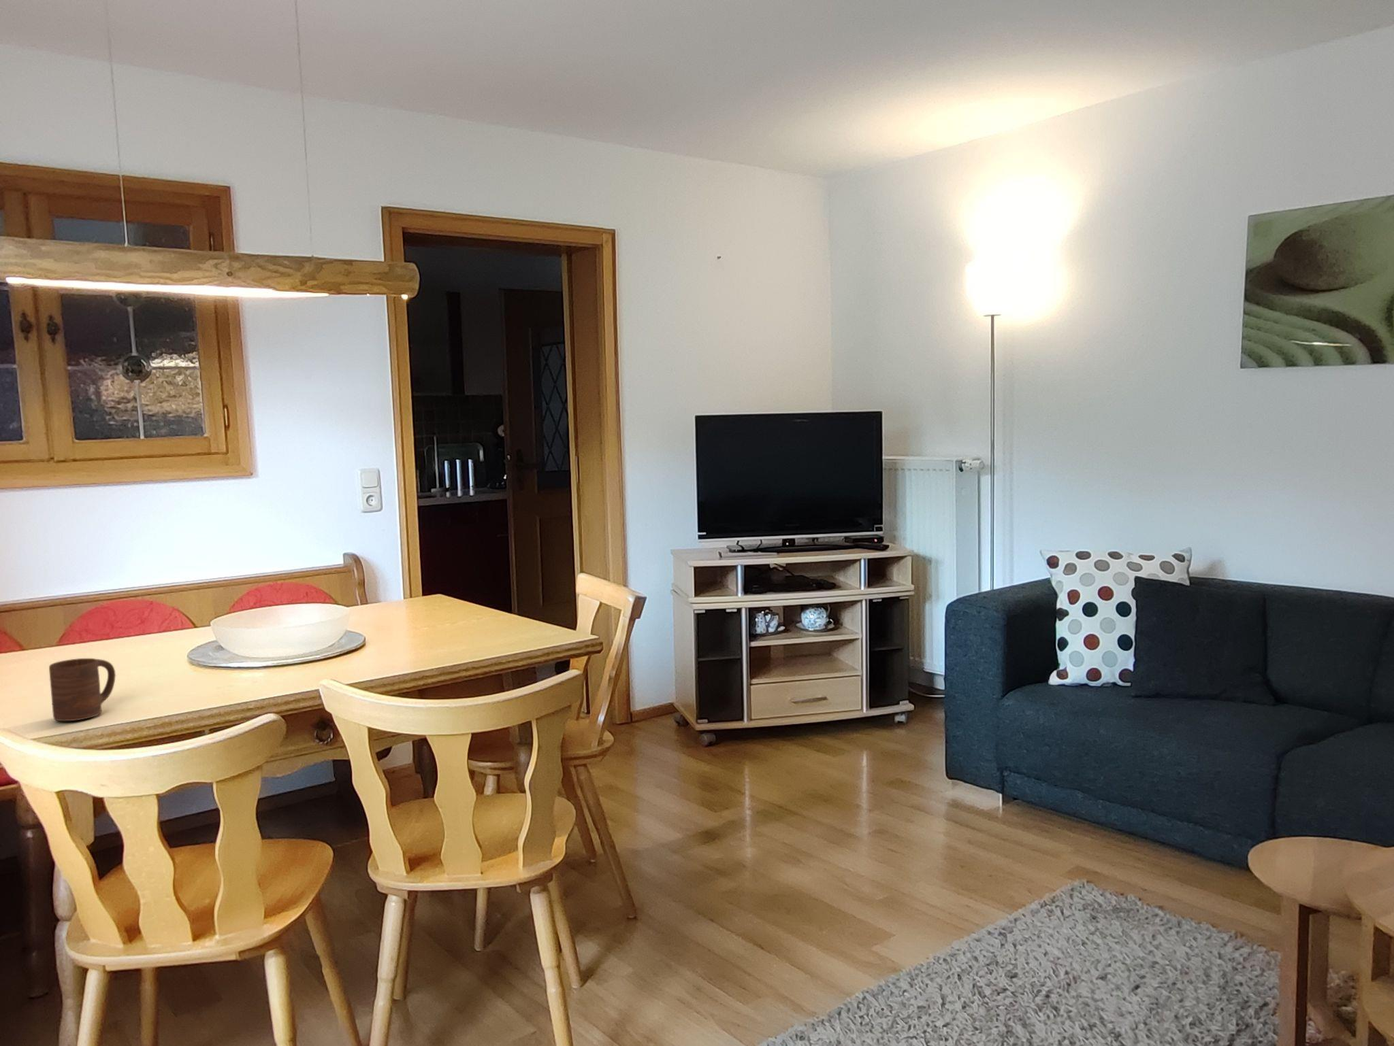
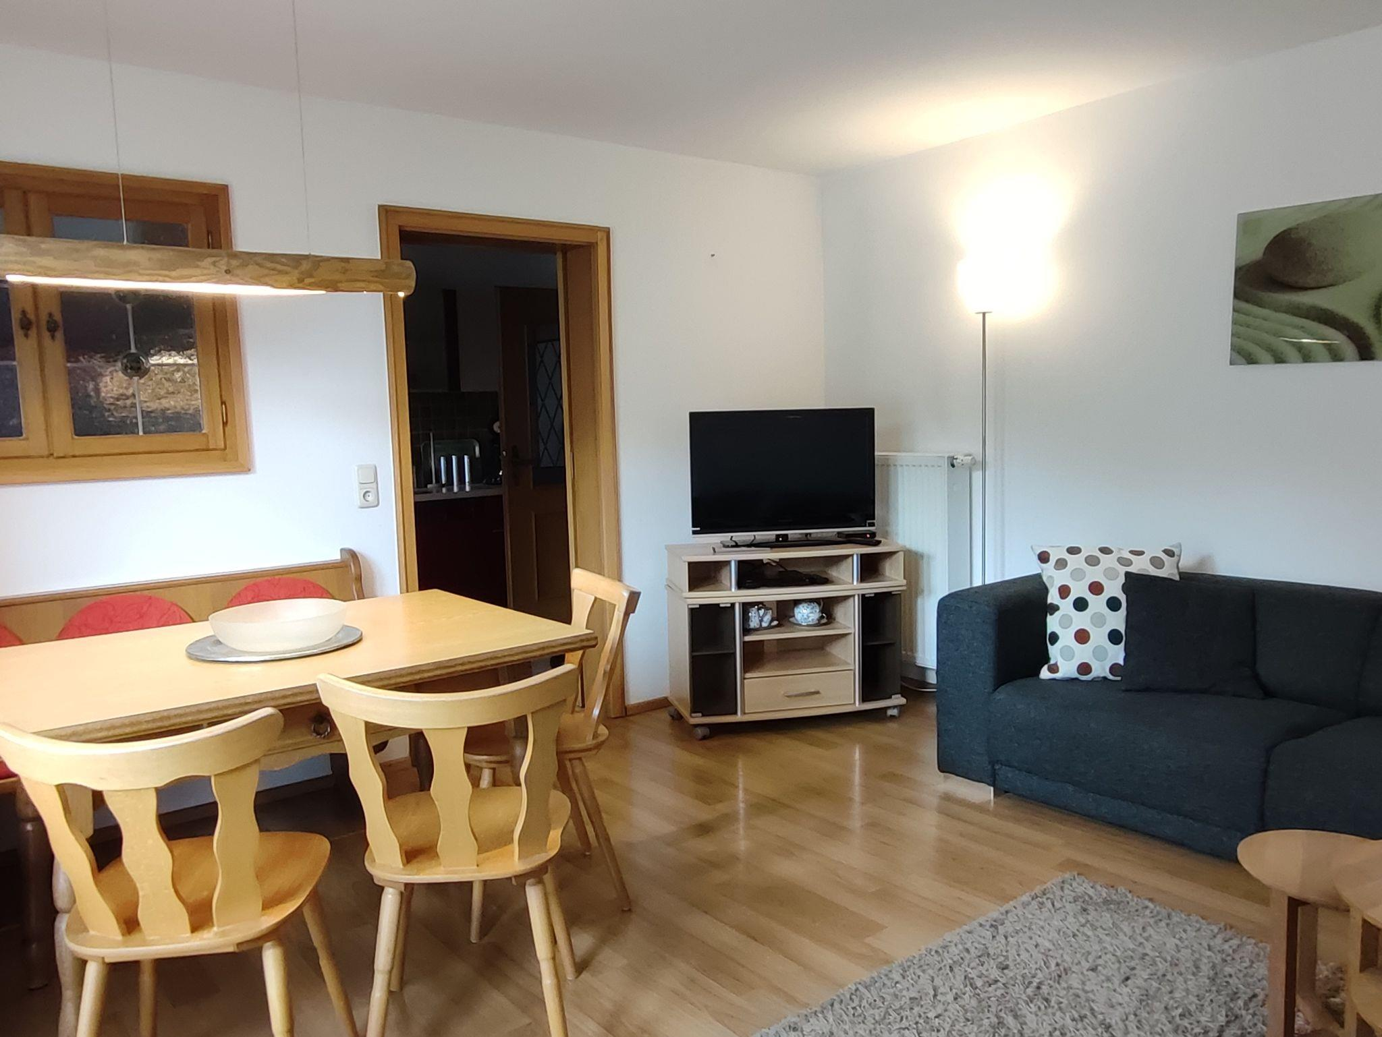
- cup [48,658,117,722]
